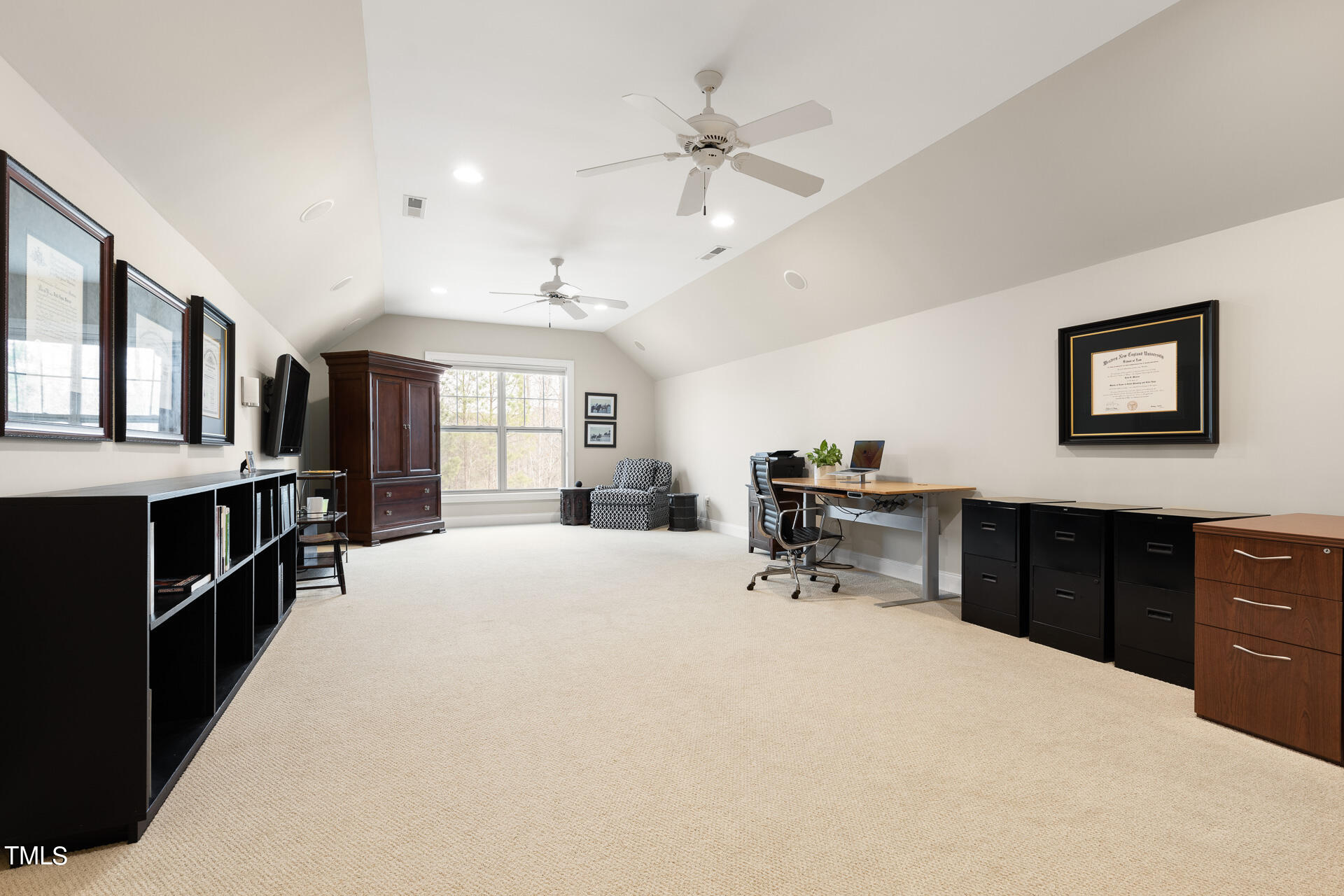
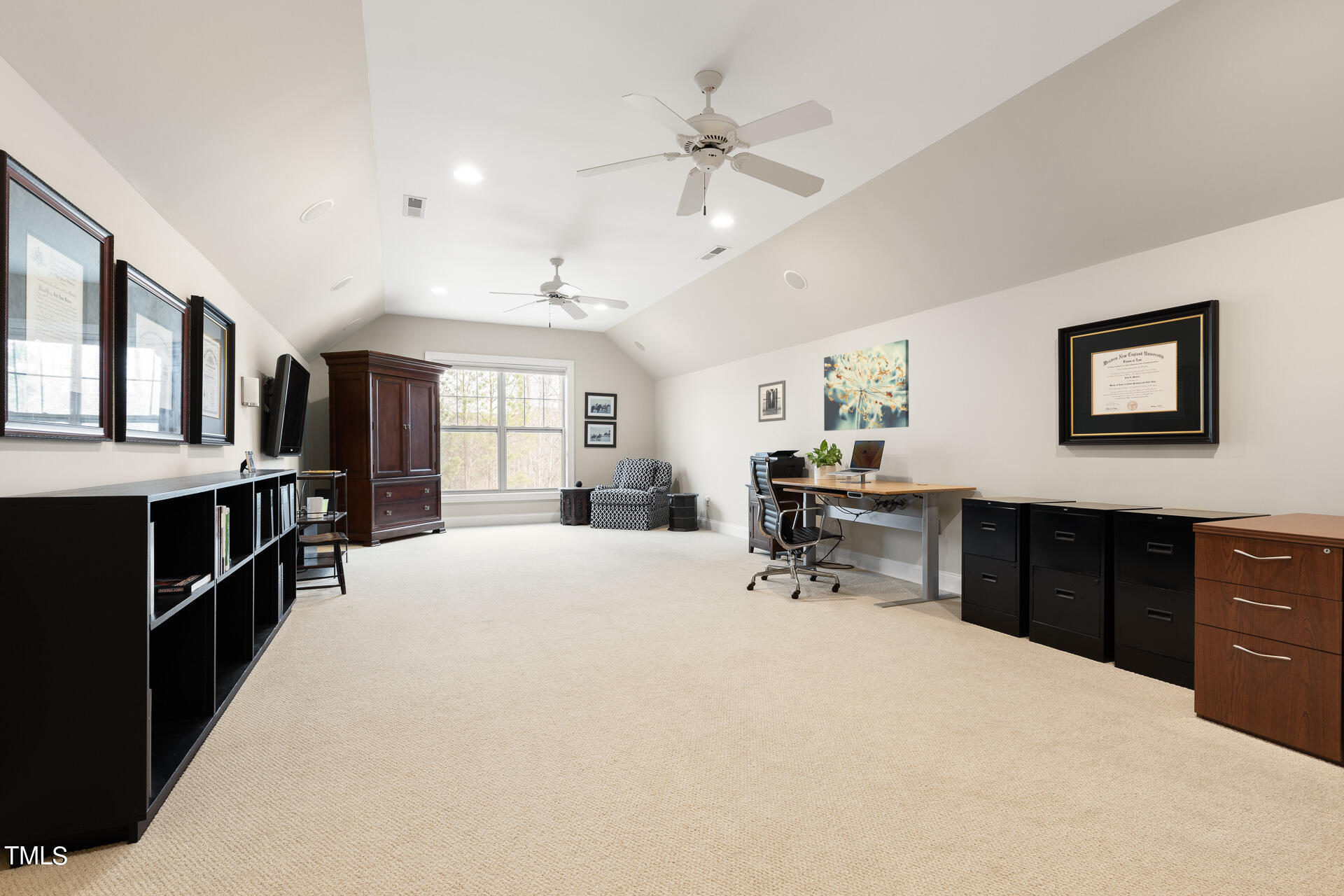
+ wall art [757,379,786,423]
+ wall art [823,339,909,431]
